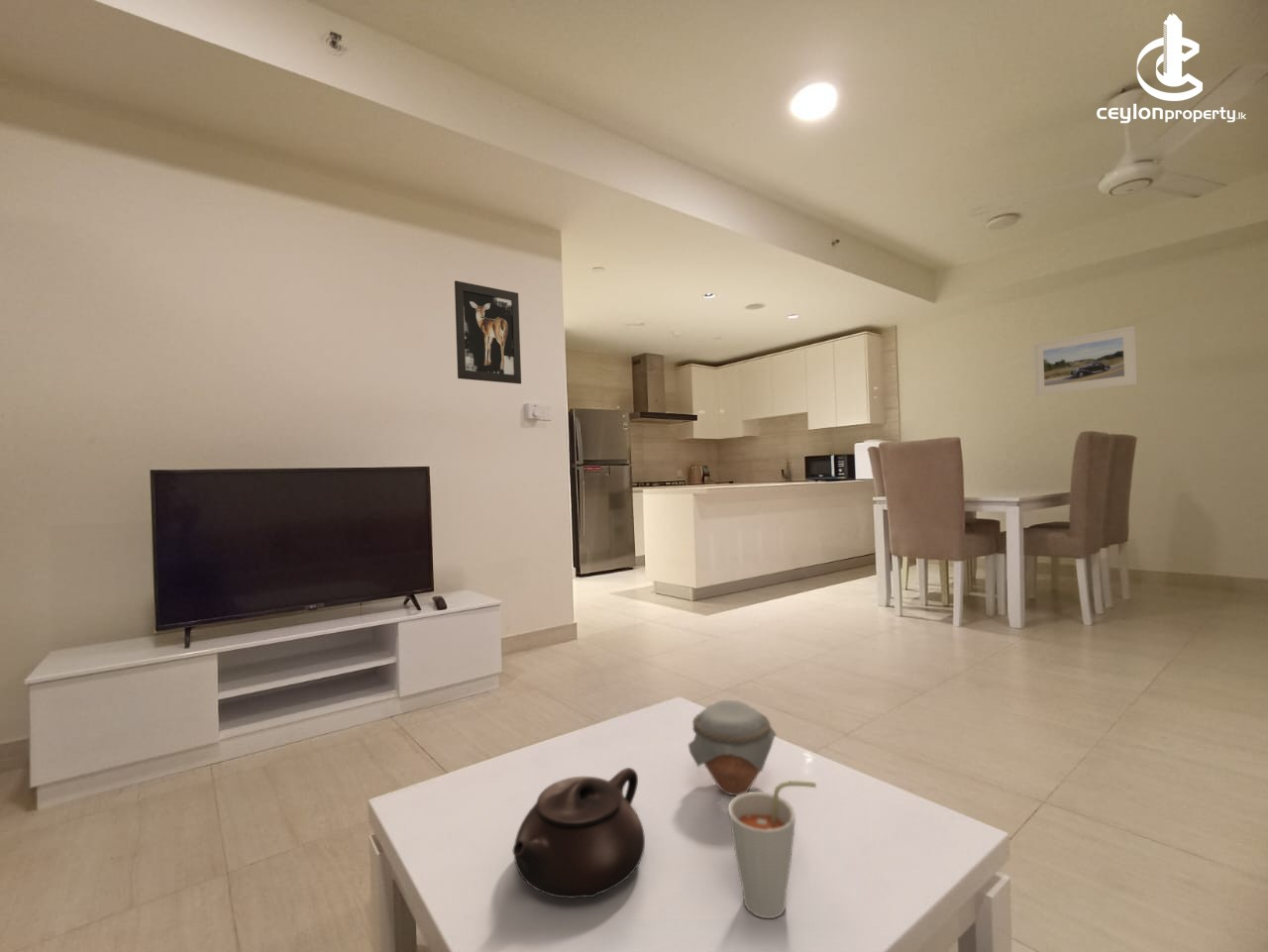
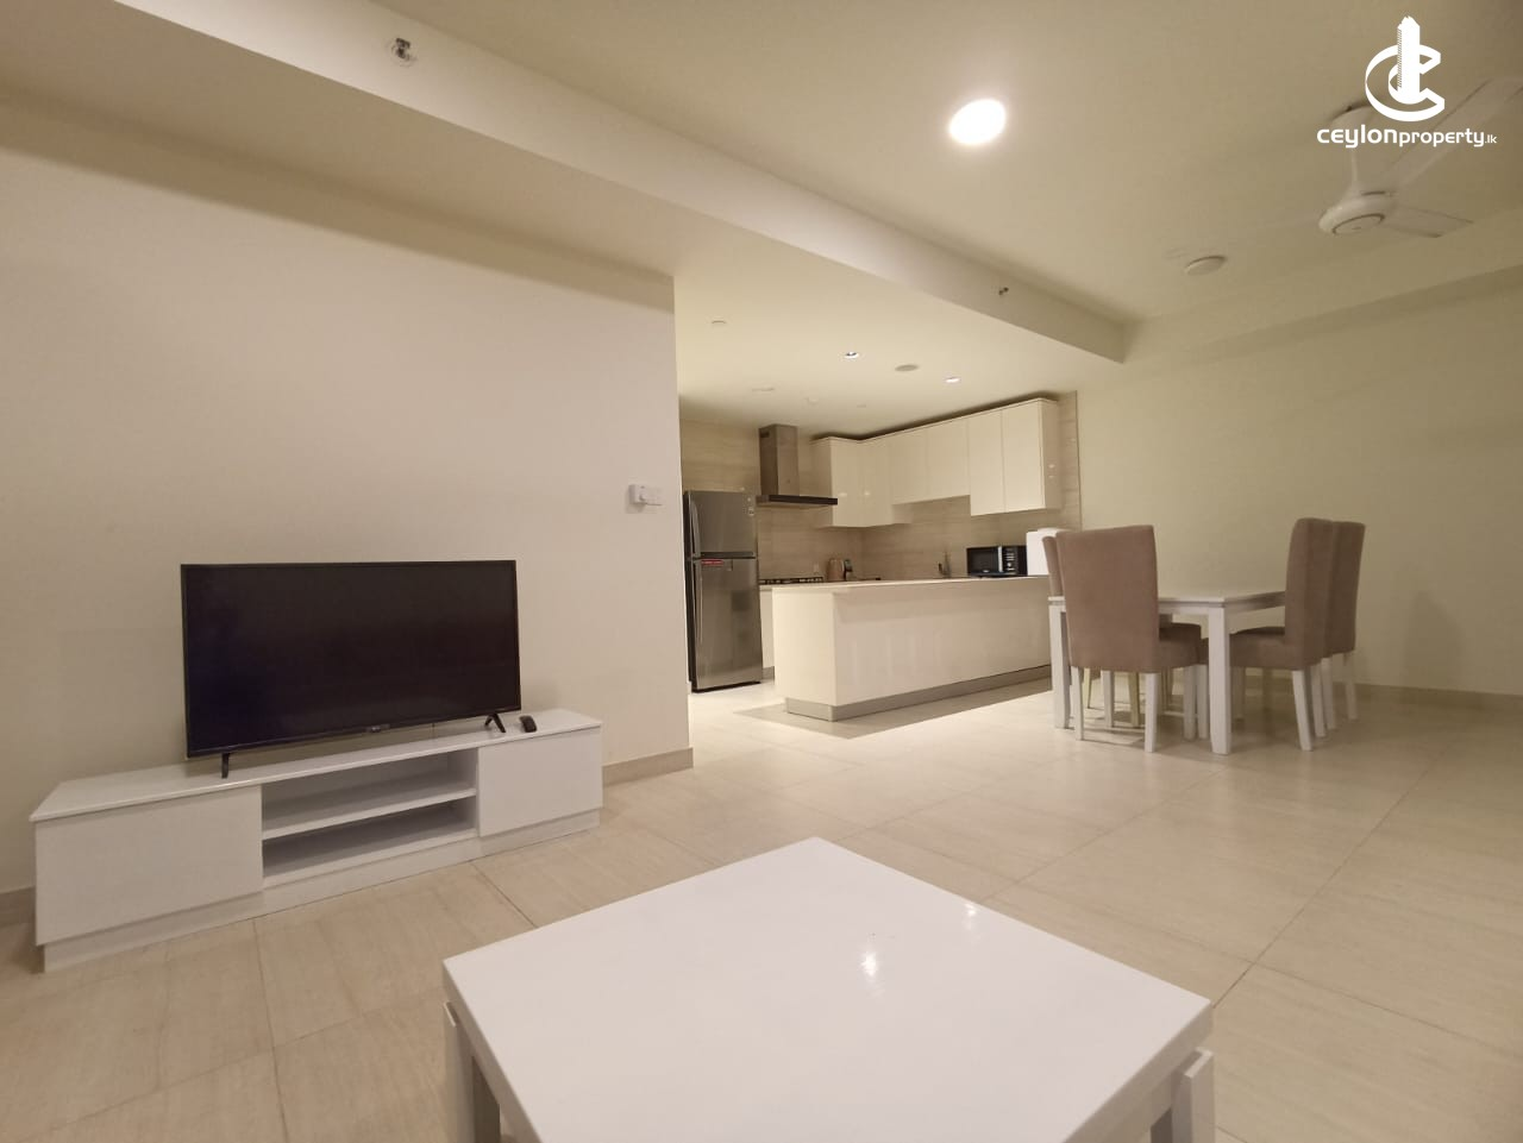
- jar [687,699,778,796]
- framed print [1032,325,1138,396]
- teapot [512,767,646,899]
- wall art [454,279,522,385]
- cup [727,780,817,919]
